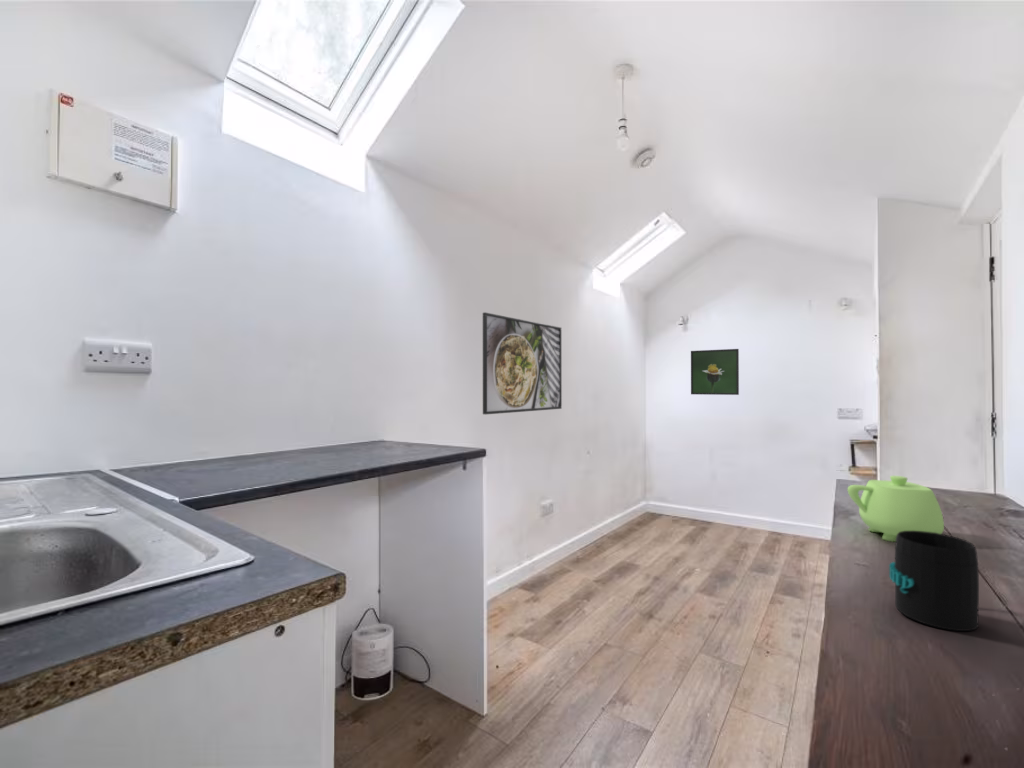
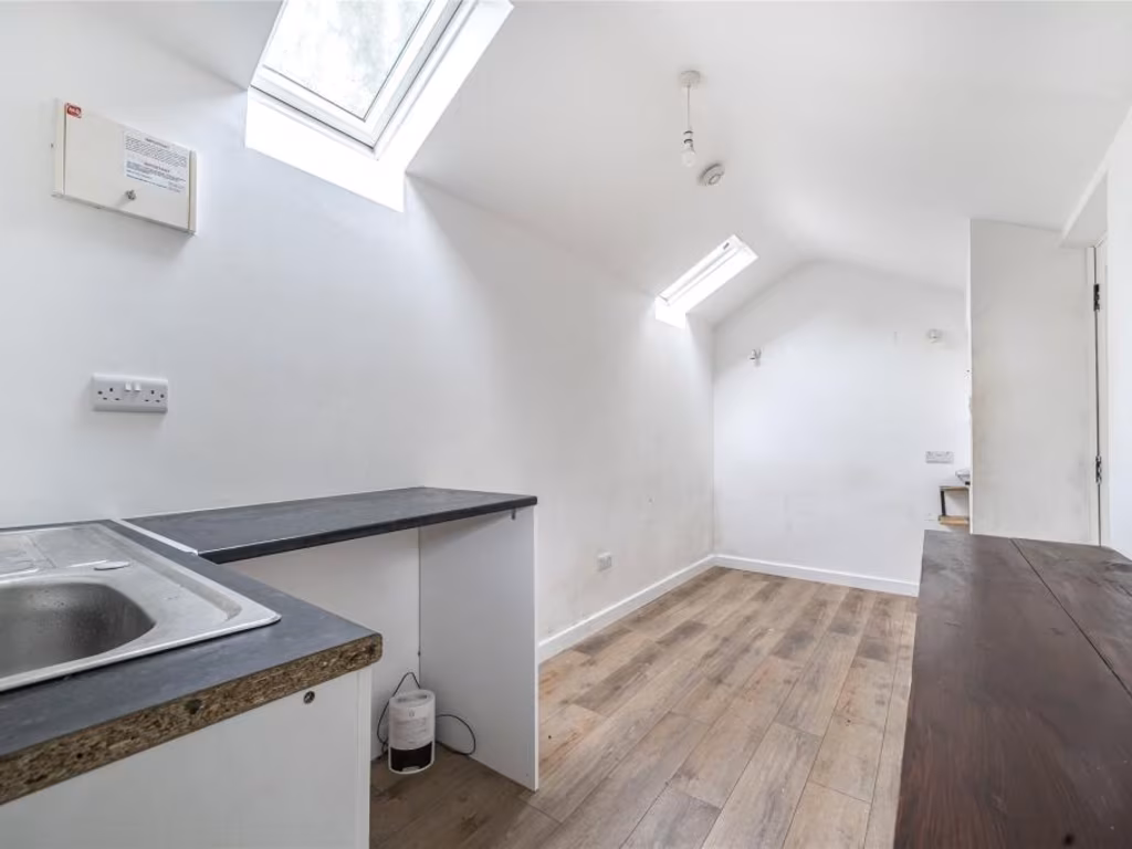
- teapot [846,475,945,542]
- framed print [690,348,740,396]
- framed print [482,311,563,415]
- mug [888,531,980,632]
